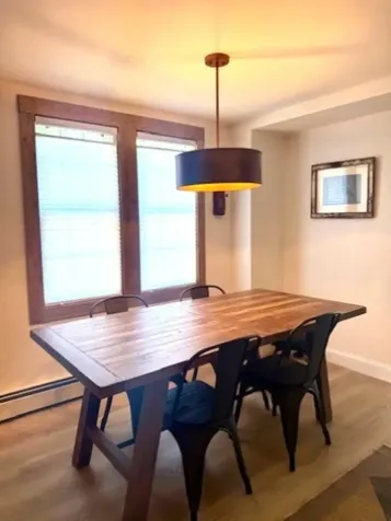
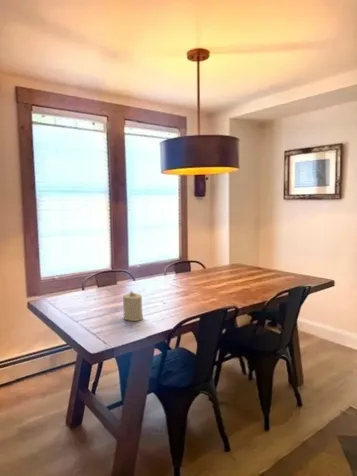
+ candle [122,290,144,322]
